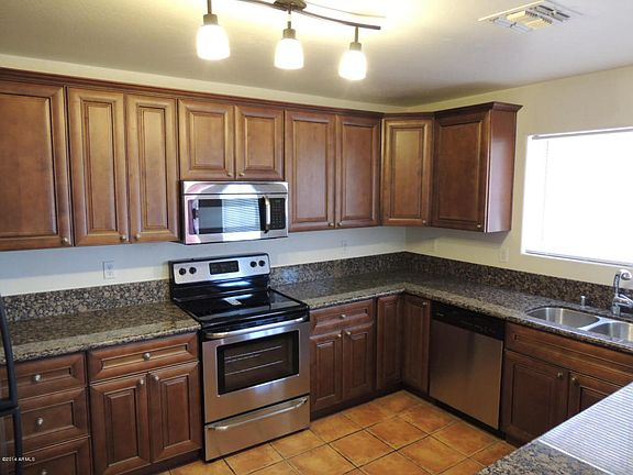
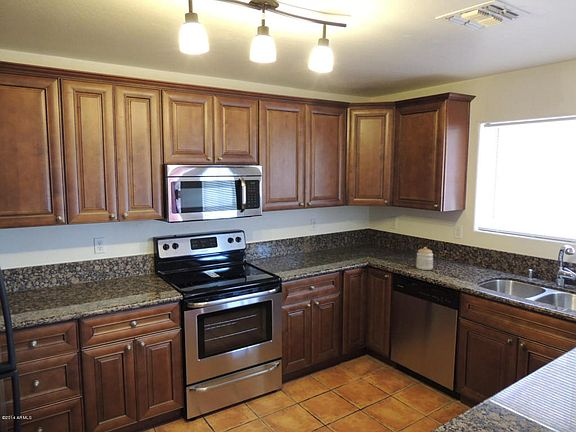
+ jar [415,246,434,271]
